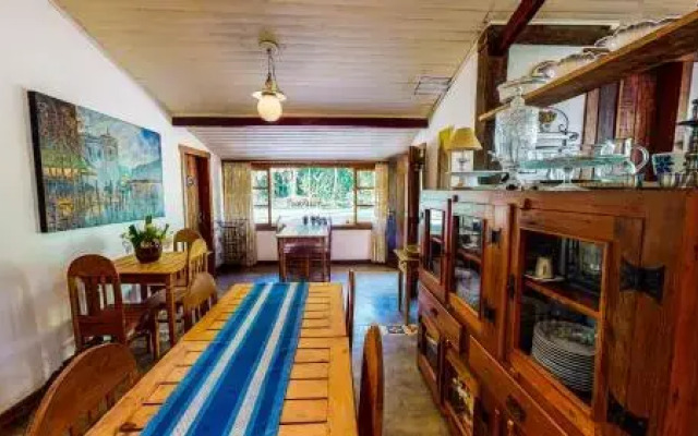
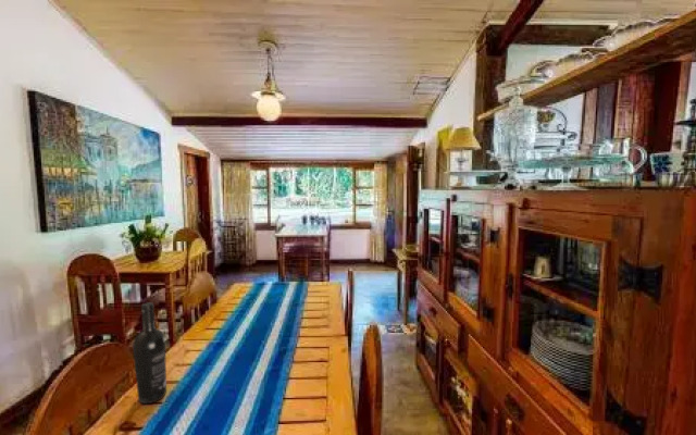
+ wine bottle [133,301,167,405]
